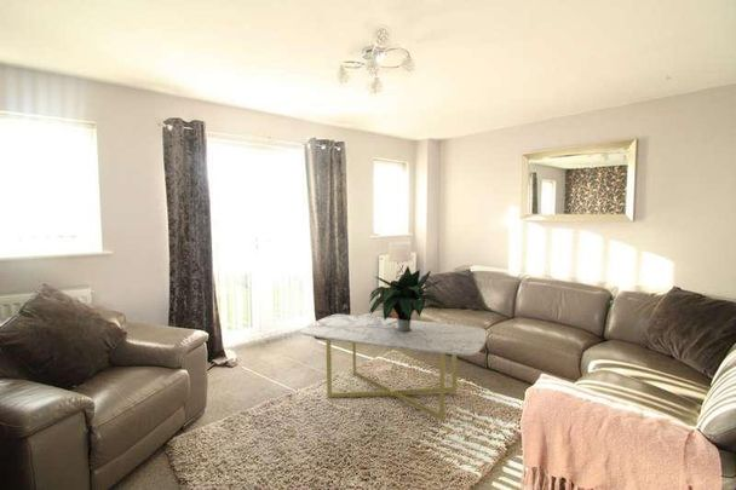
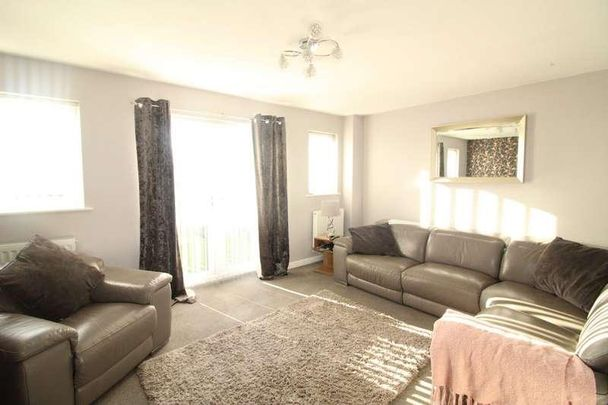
- coffee table [299,313,488,422]
- potted plant [368,265,447,332]
